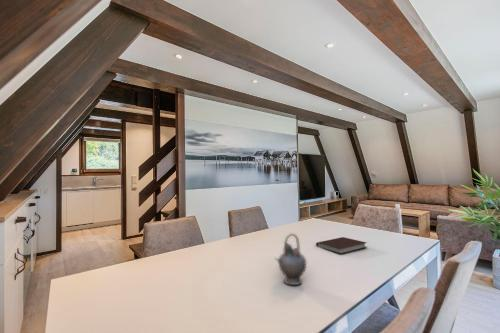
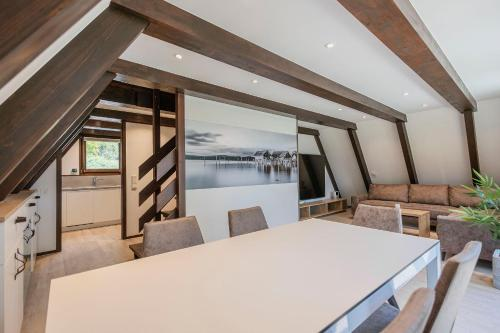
- notebook [315,236,368,255]
- teapot [274,233,307,286]
